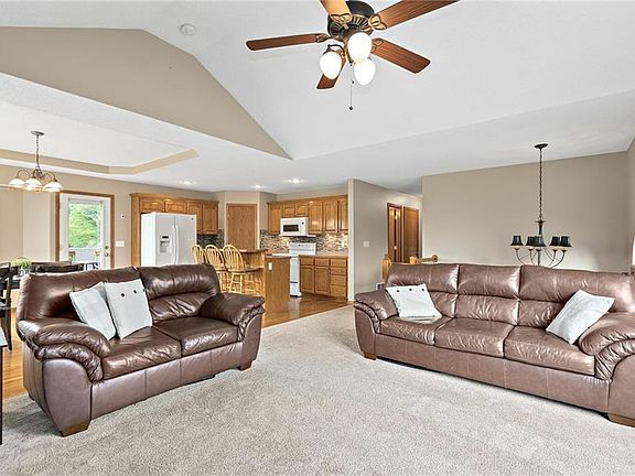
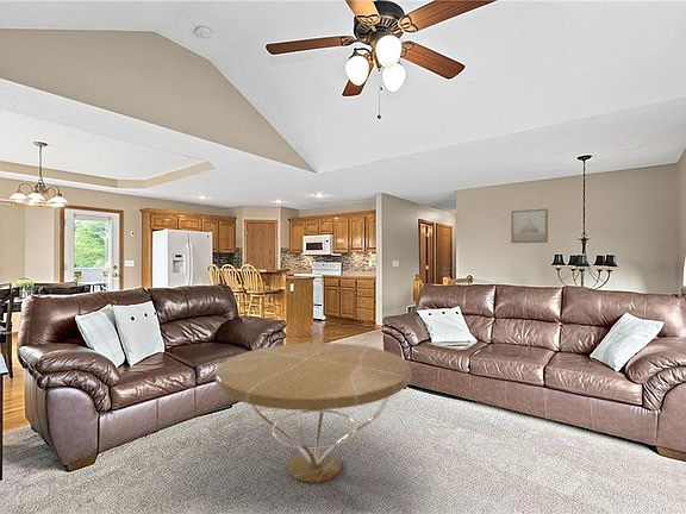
+ wall art [511,208,549,244]
+ coffee table [214,341,412,483]
